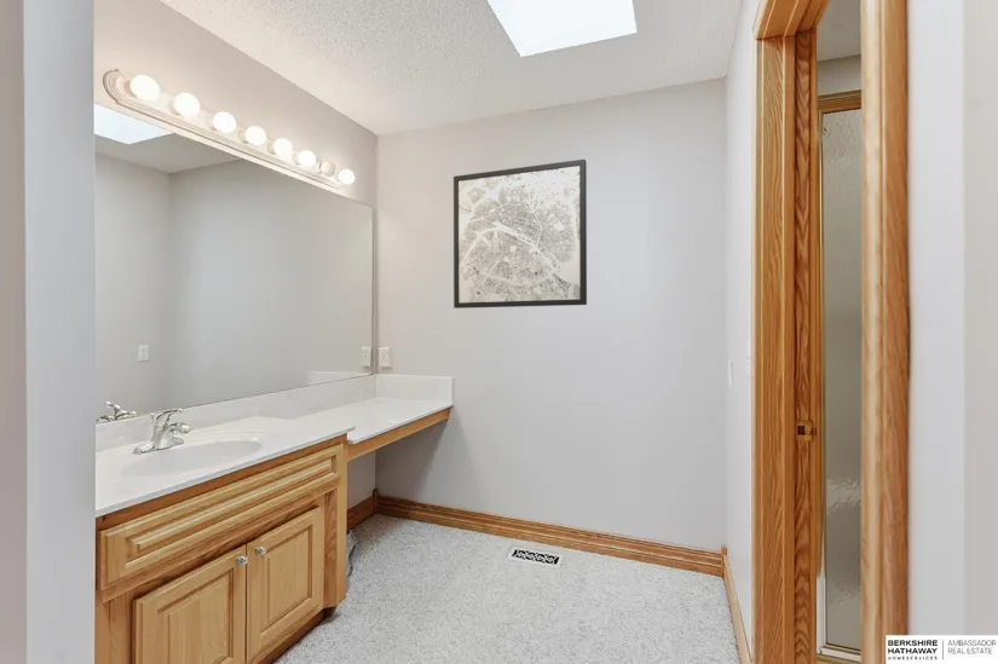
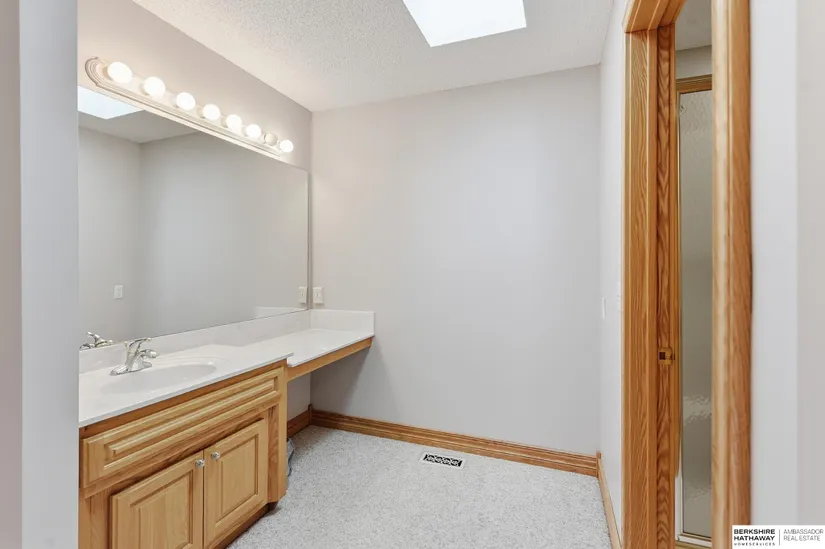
- wall art [452,158,588,310]
